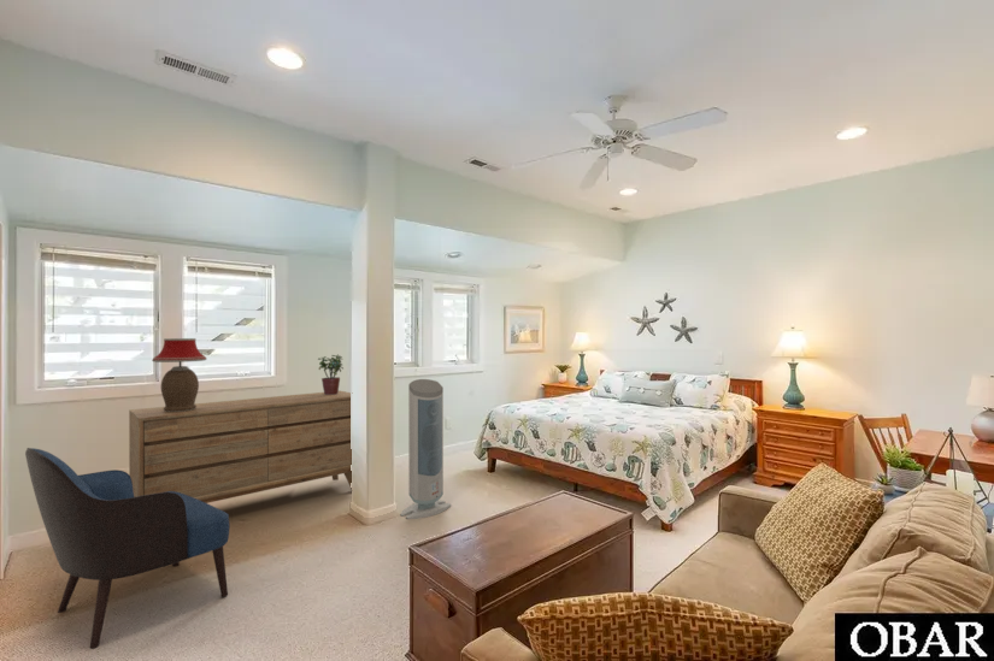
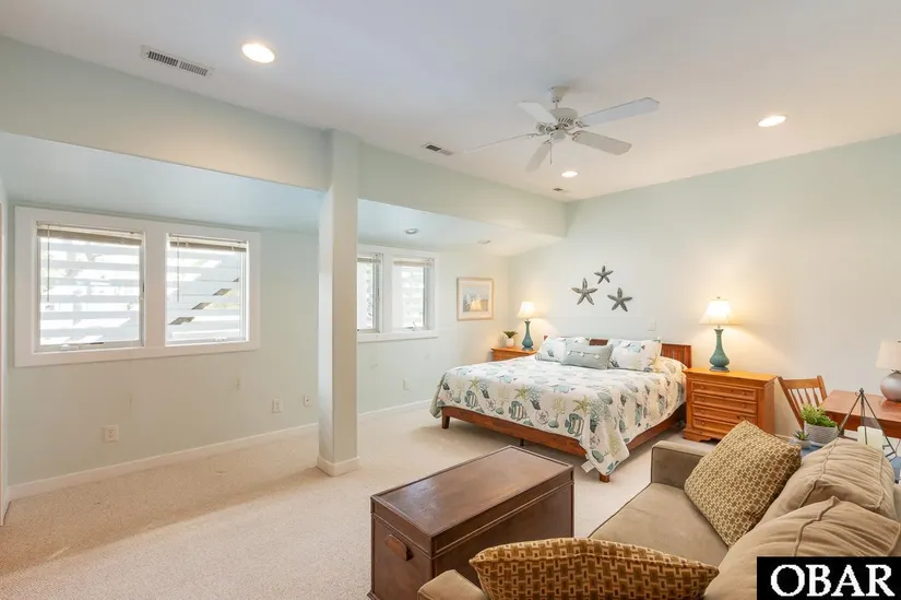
- table lamp [151,337,207,412]
- dresser [128,390,352,504]
- armchair [24,447,230,649]
- potted plant [317,353,345,395]
- air purifier [399,378,452,520]
